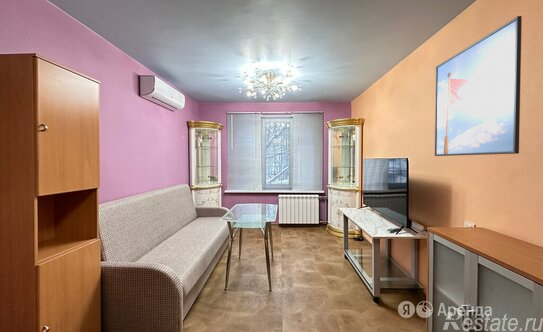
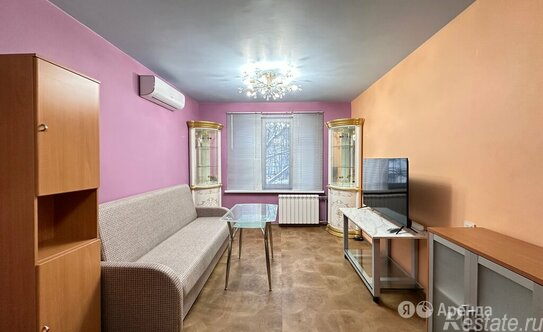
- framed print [434,15,523,157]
